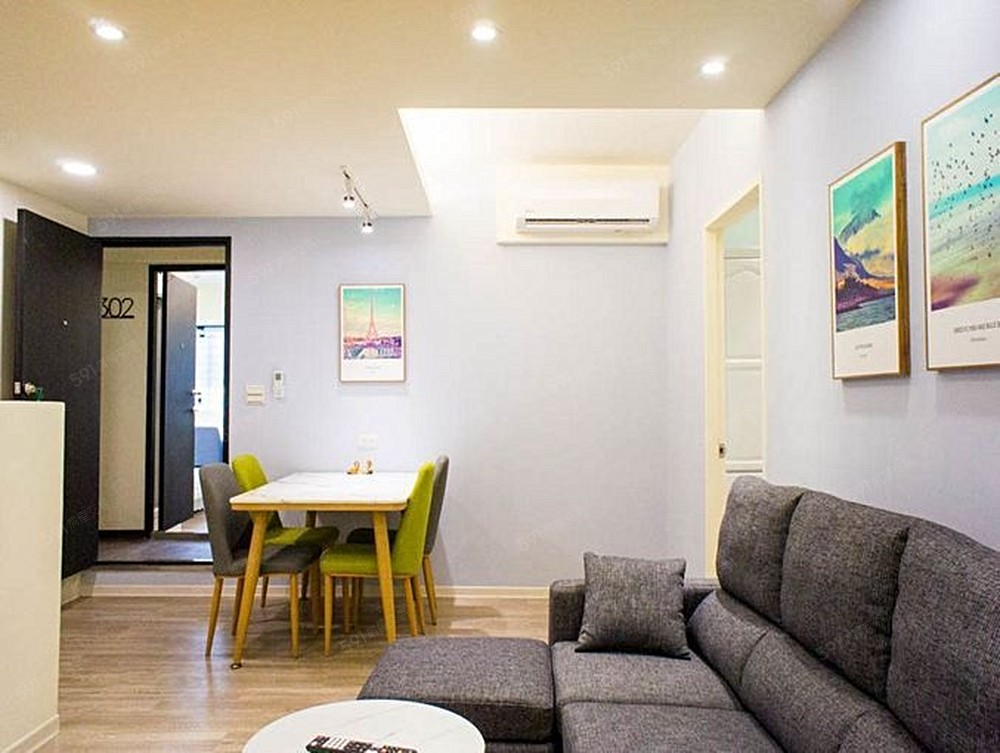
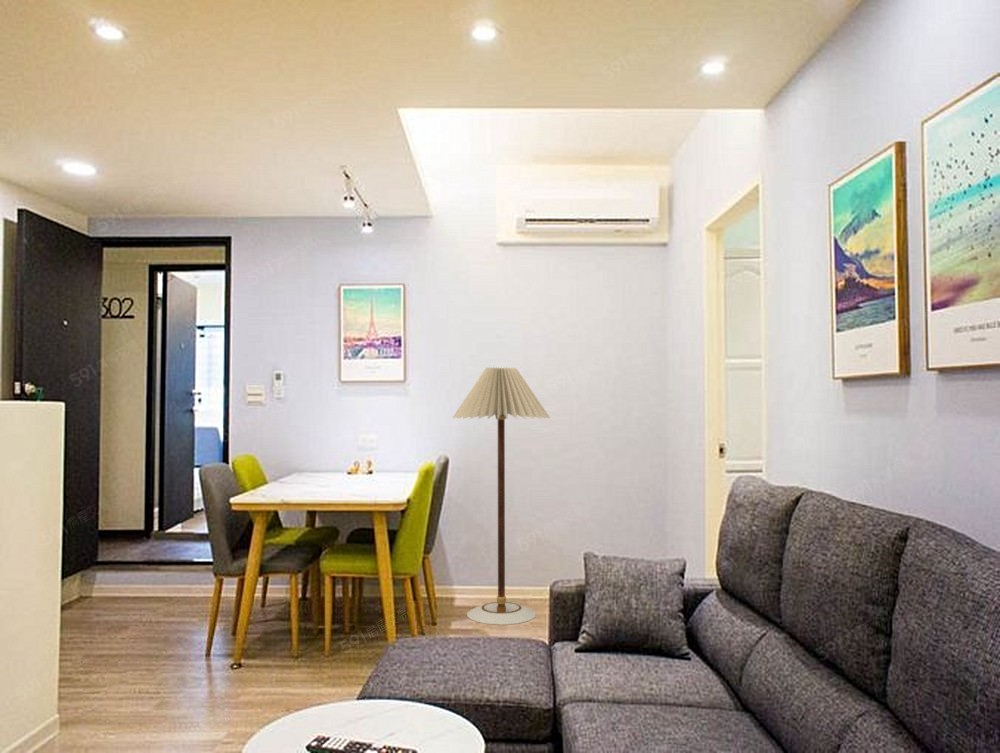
+ floor lamp [451,366,551,626]
